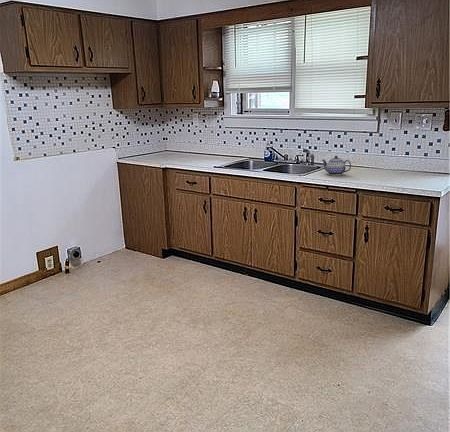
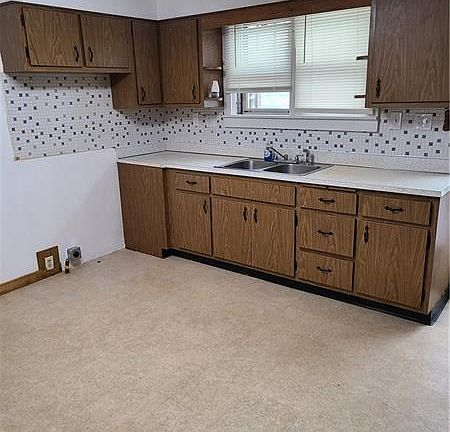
- teapot [321,155,352,177]
